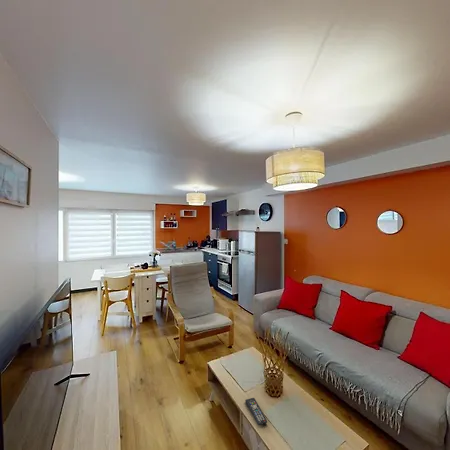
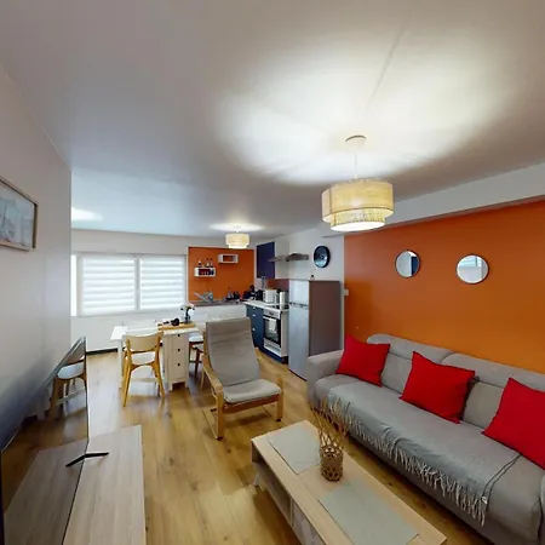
- remote control [244,397,268,426]
